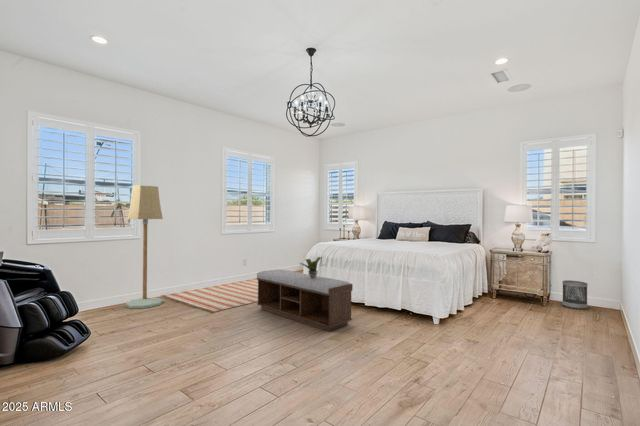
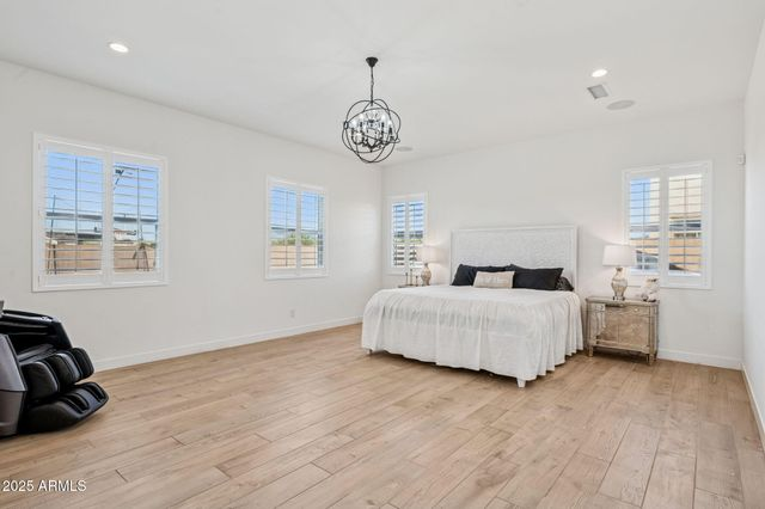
- wastebasket [561,279,589,310]
- rug [160,277,258,314]
- bench [256,268,354,332]
- floor lamp [125,185,164,309]
- potted plant [299,256,327,279]
